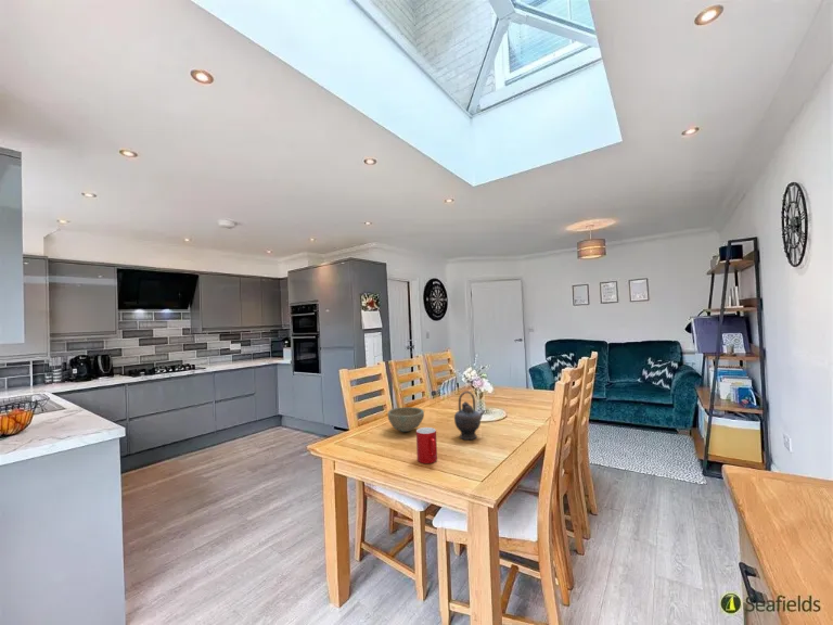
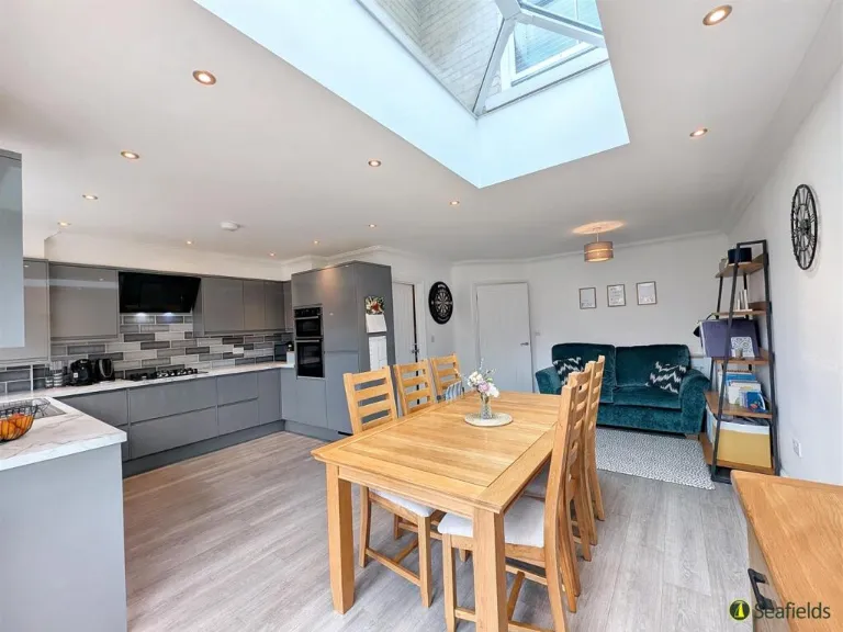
- bowl [386,406,425,433]
- cup [415,426,438,464]
- teapot [453,391,487,441]
